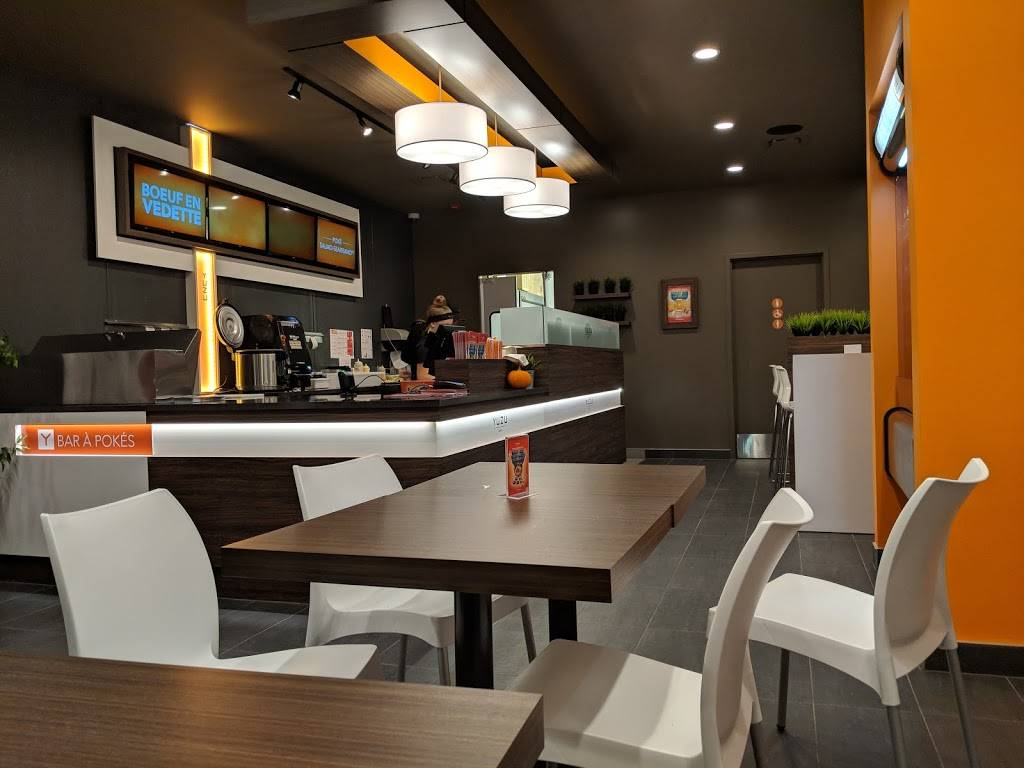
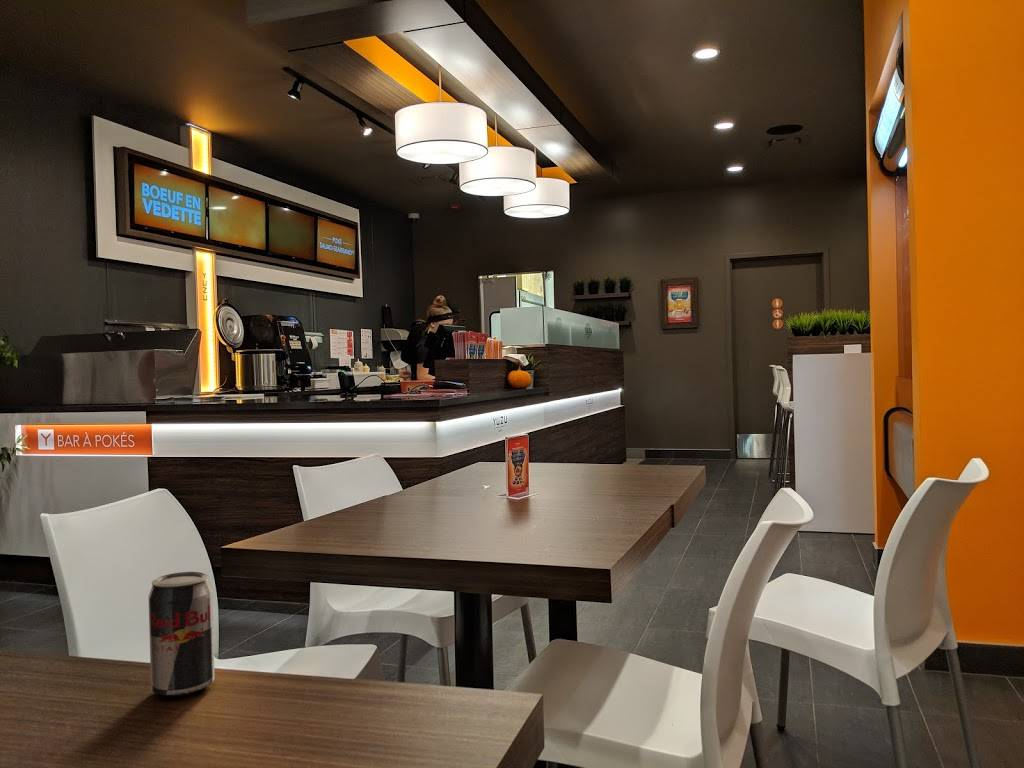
+ beverage can [148,571,216,697]
